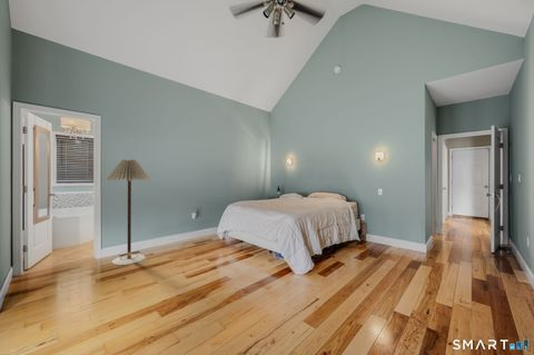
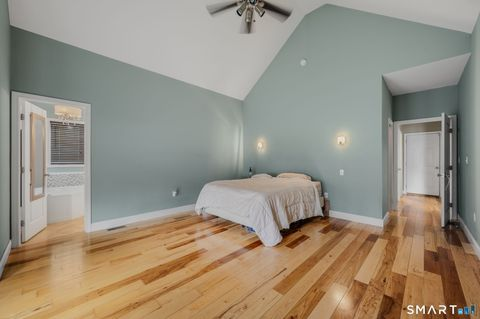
- floor lamp [105,158,152,266]
